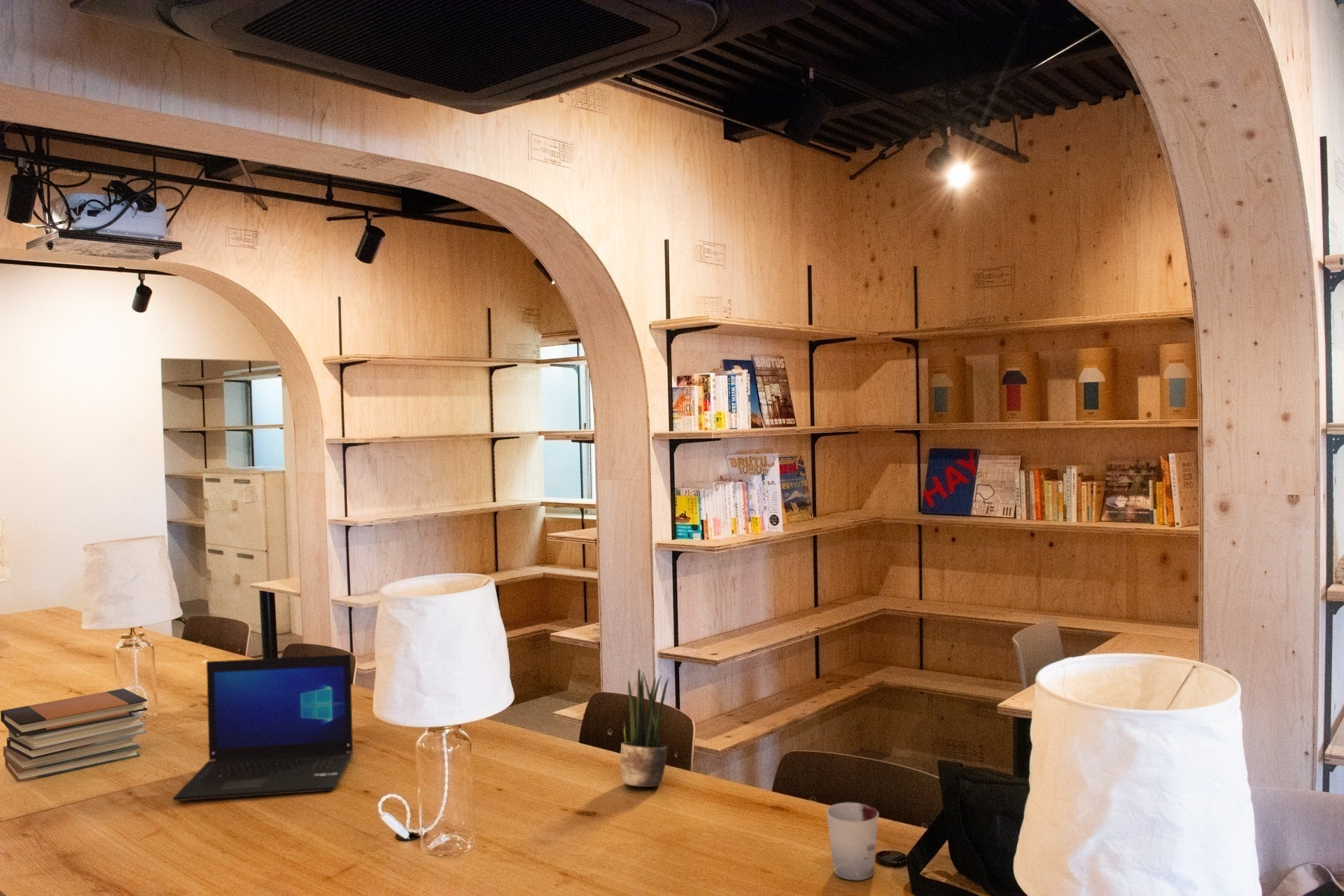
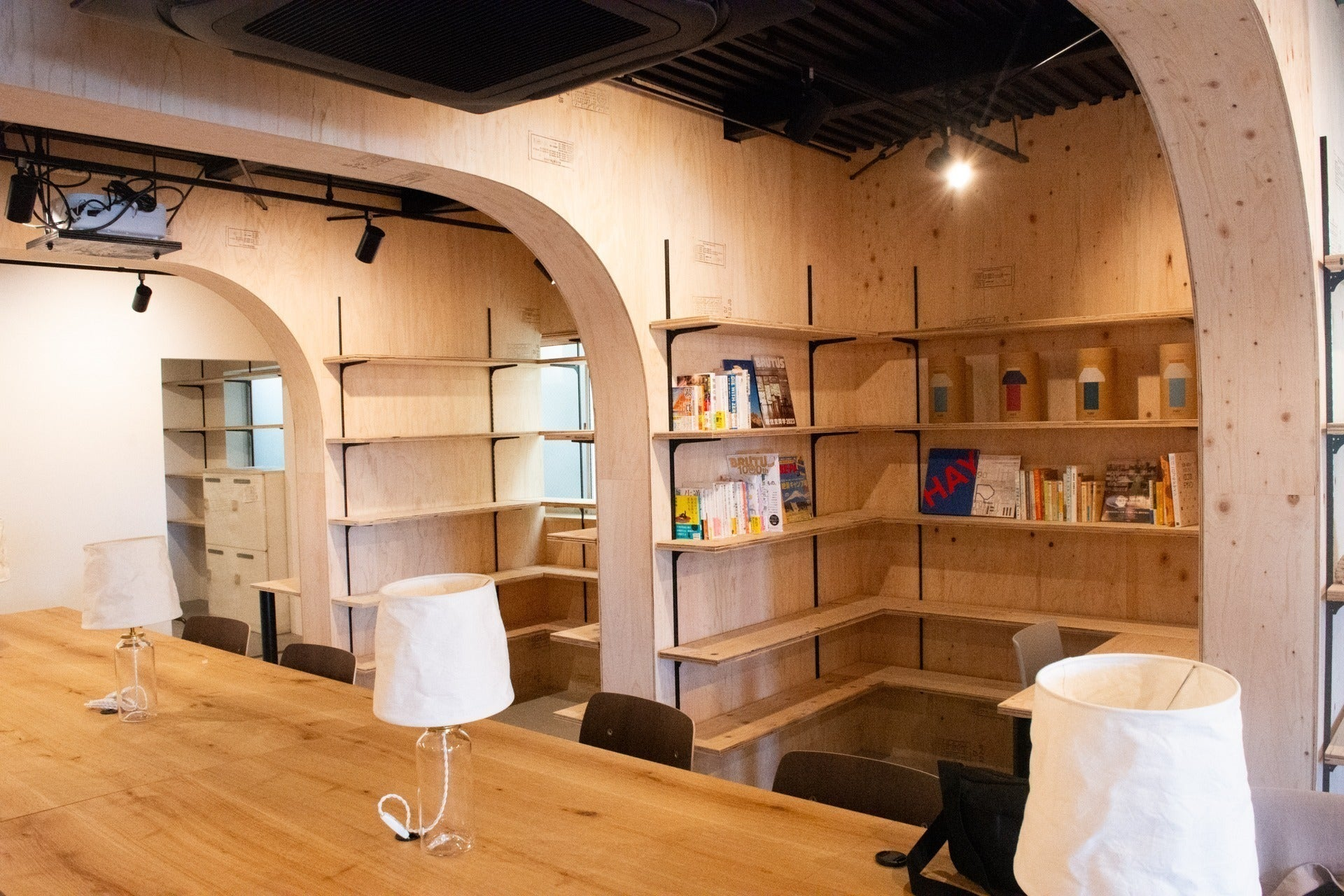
- laptop [172,654,354,802]
- potted plant [619,667,669,787]
- book stack [0,688,148,783]
- cup [825,802,879,881]
